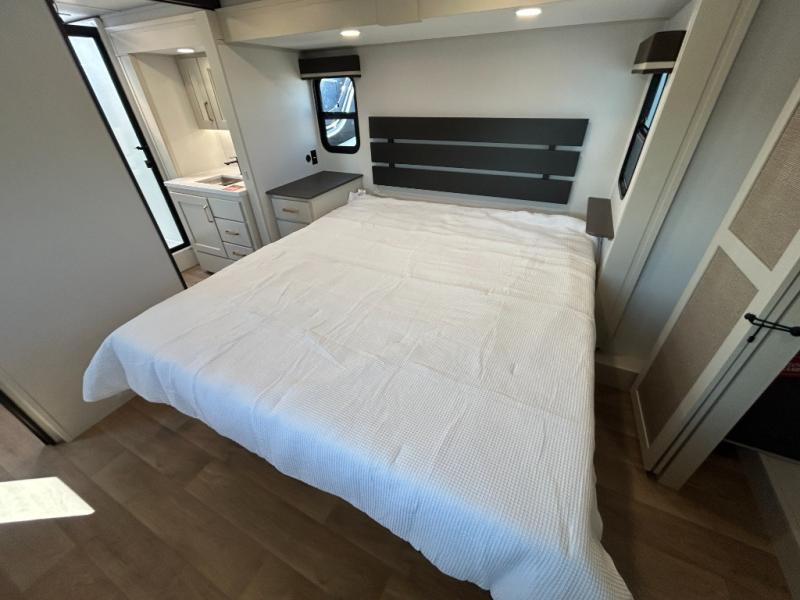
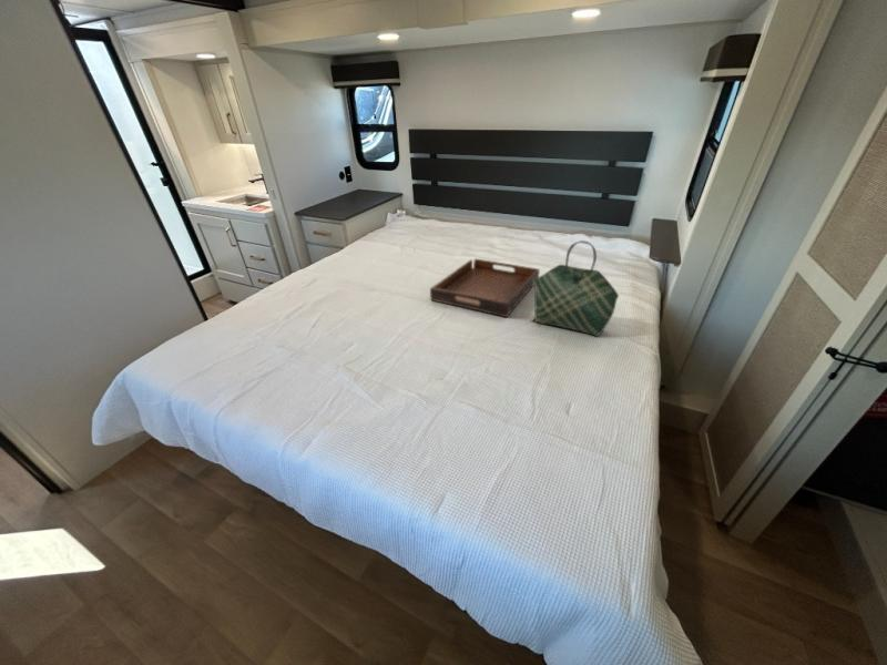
+ tote bag [533,239,620,338]
+ serving tray [429,258,541,318]
